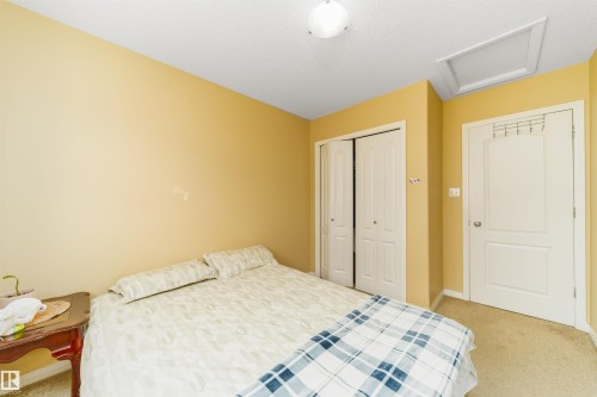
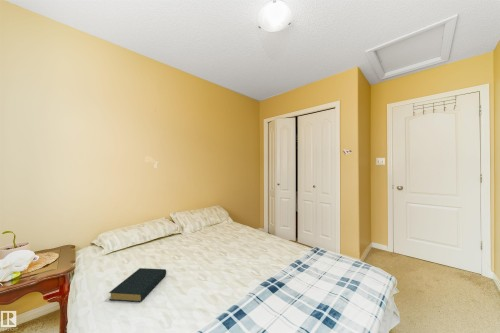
+ hardback book [108,267,167,303]
